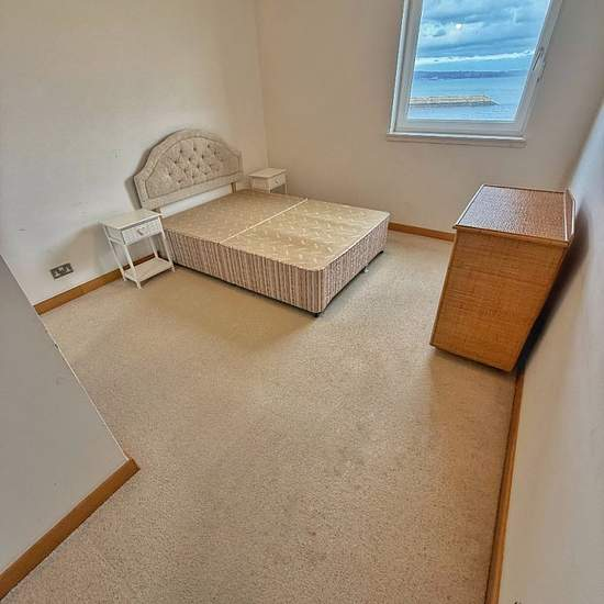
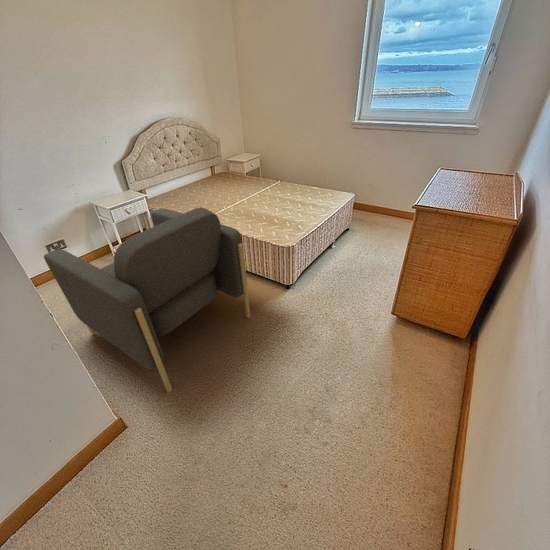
+ armchair [43,206,252,393]
